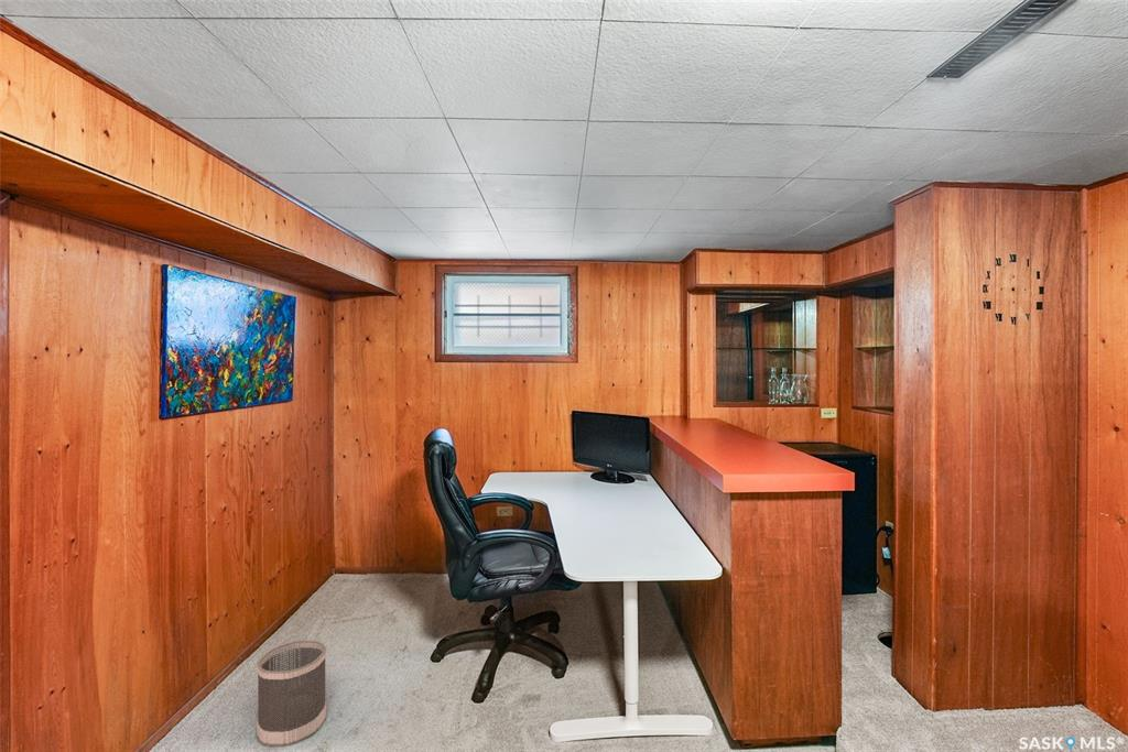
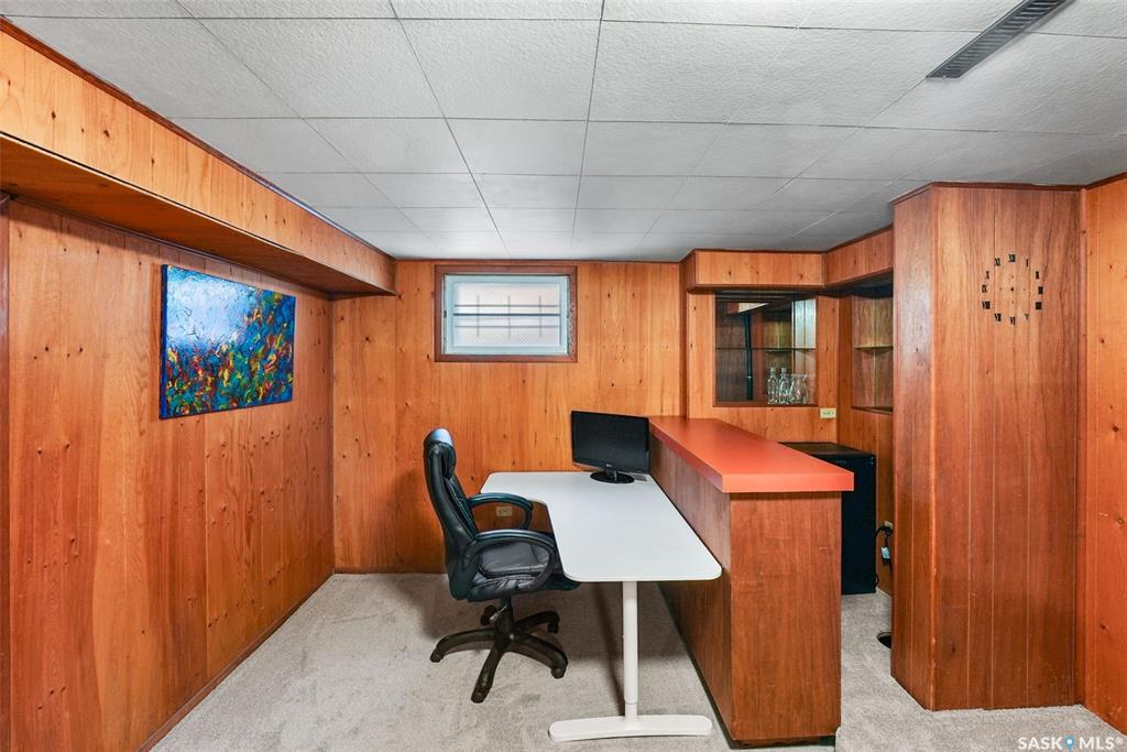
- wastebasket [256,640,327,748]
